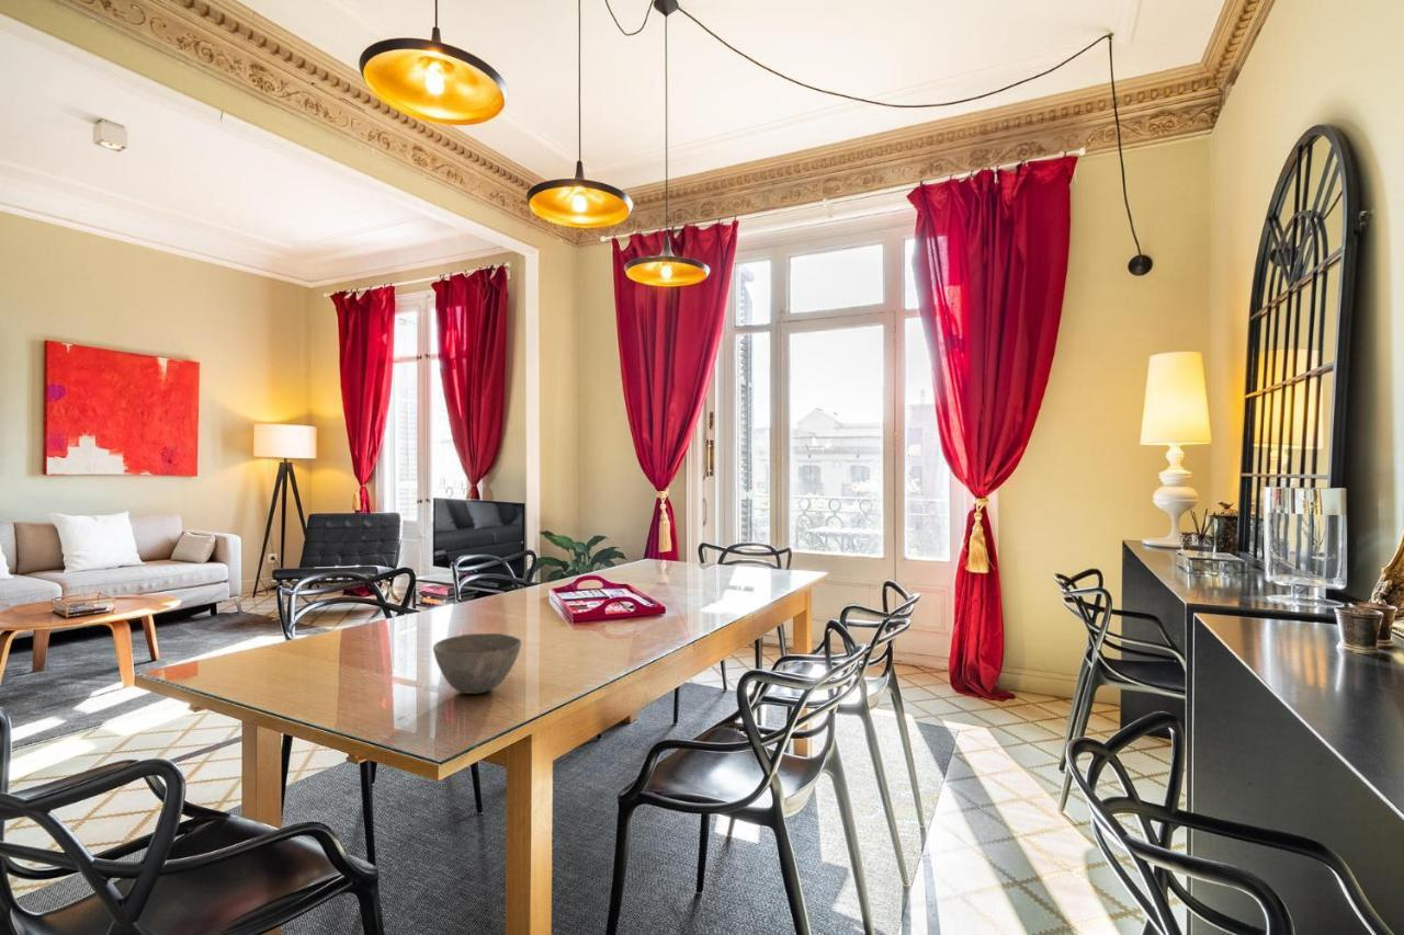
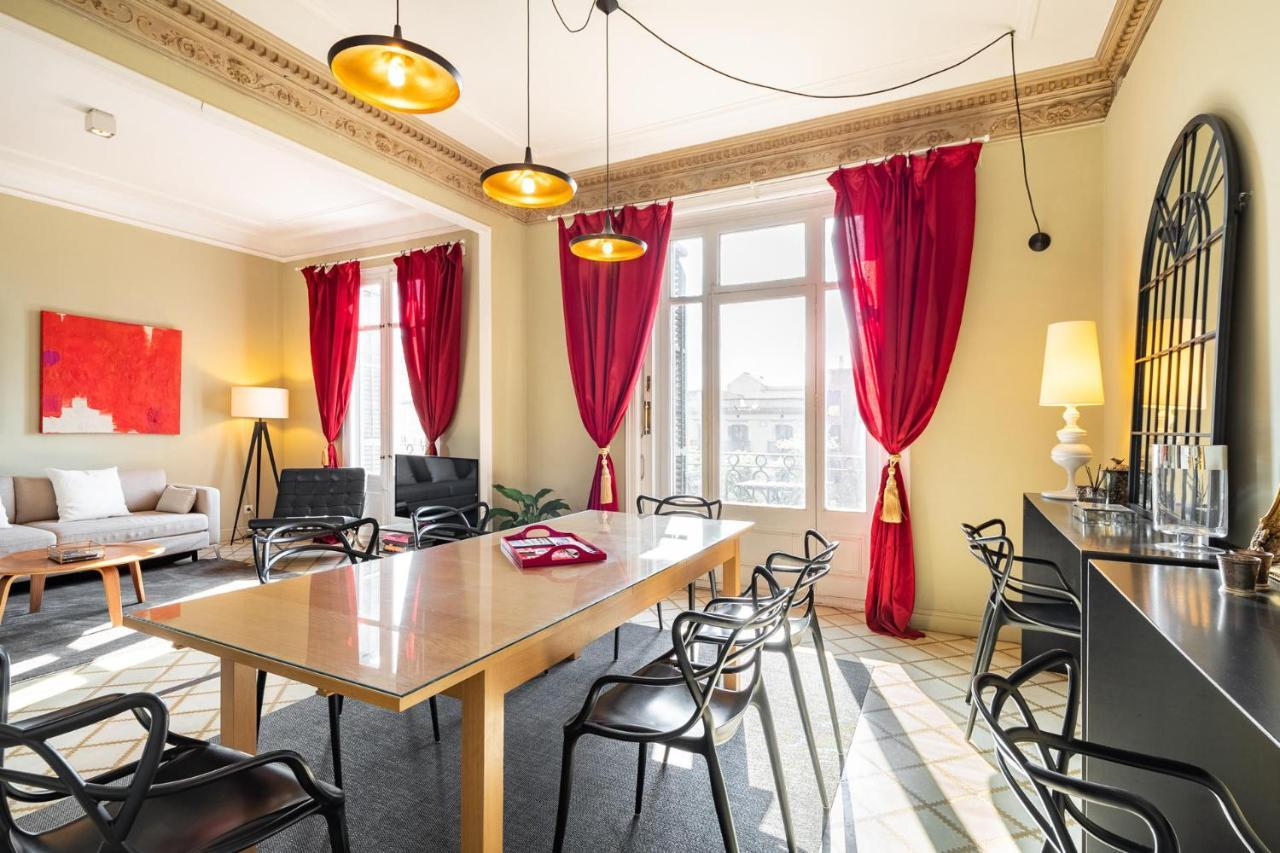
- bowl [432,632,522,695]
